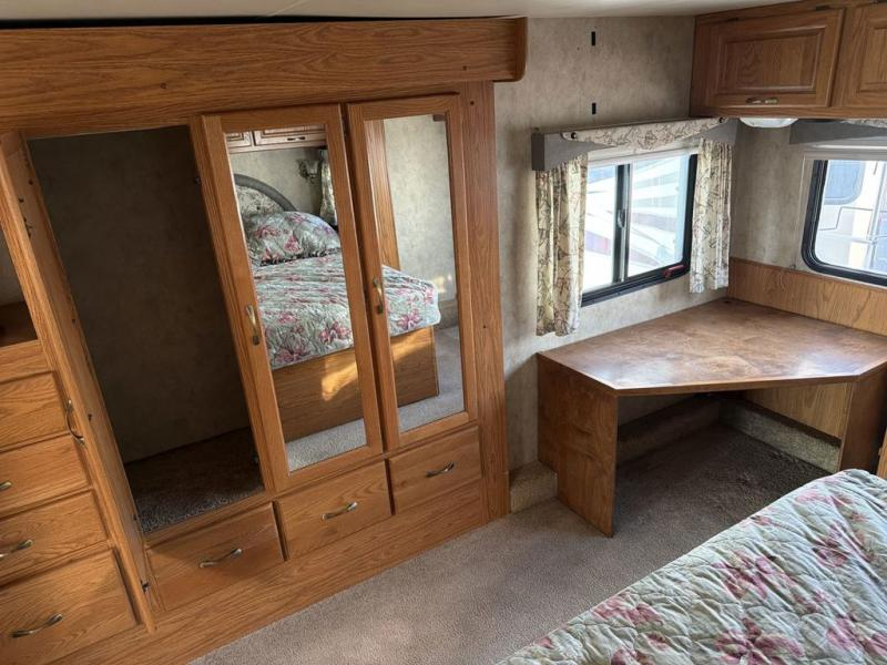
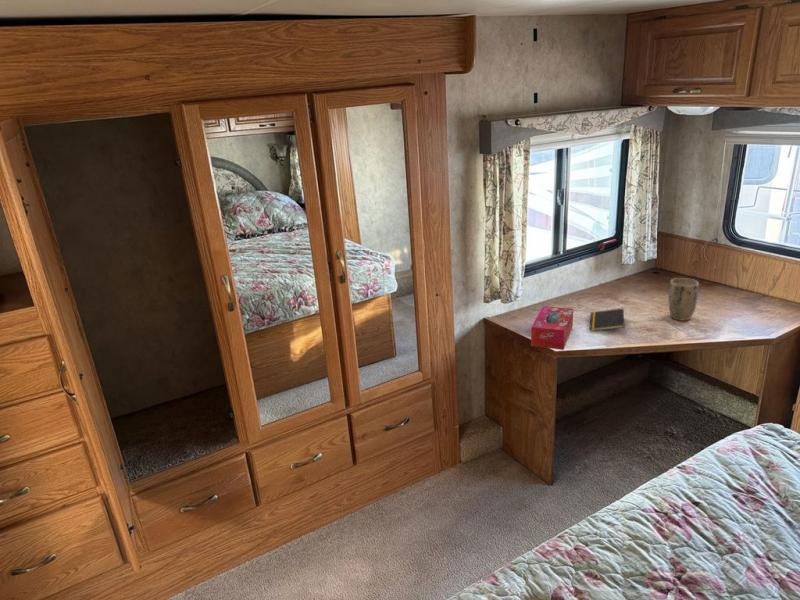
+ tissue box [530,305,574,351]
+ notepad [588,307,625,332]
+ plant pot [667,277,700,322]
